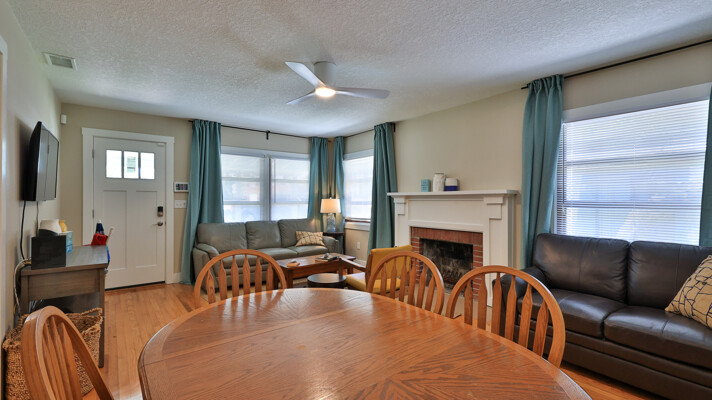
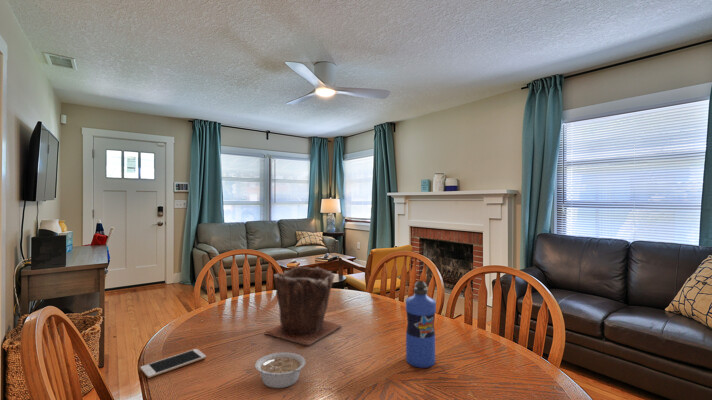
+ water bottle [405,280,437,369]
+ plant pot [264,266,343,346]
+ legume [254,352,306,389]
+ cell phone [140,348,207,379]
